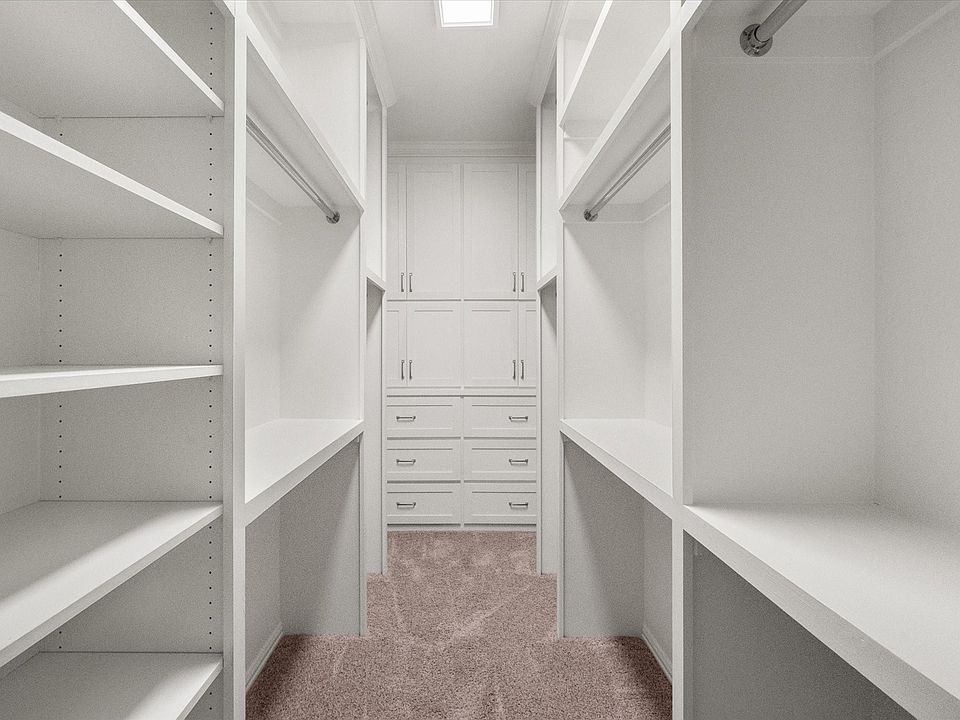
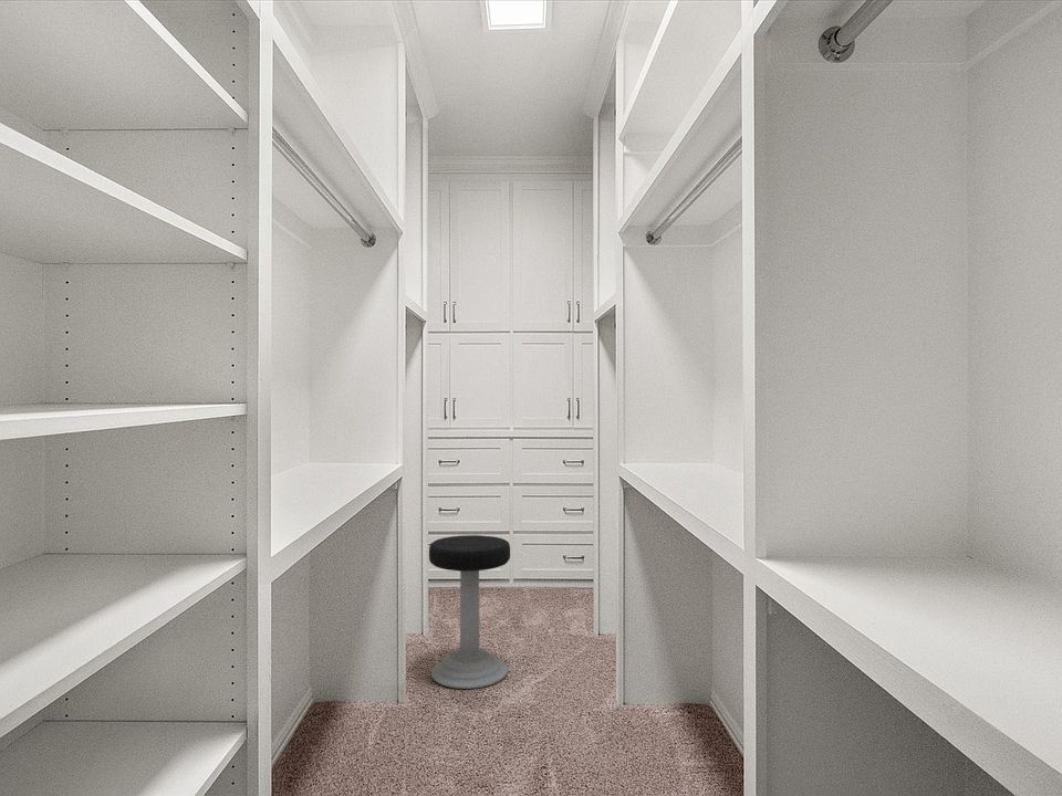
+ stool [428,534,511,690]
